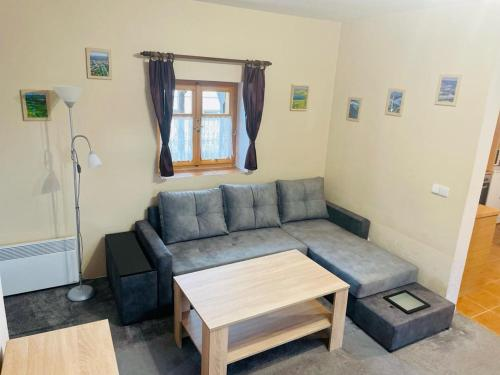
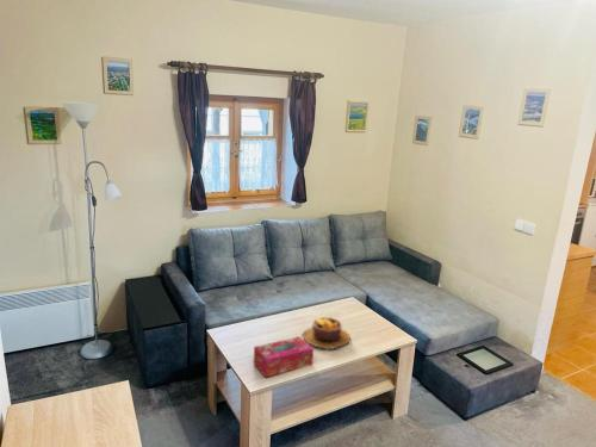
+ bowl [302,316,352,350]
+ tissue box [253,335,315,378]
